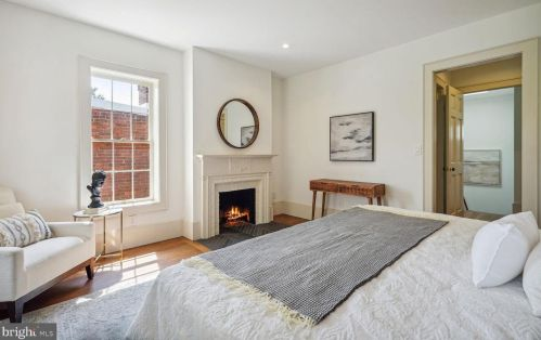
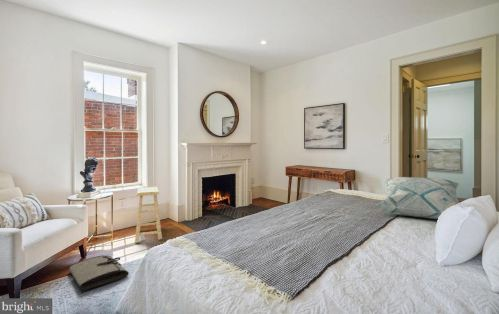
+ decorative pillow [376,176,460,220]
+ stool [134,186,163,243]
+ tool roll [68,255,130,291]
